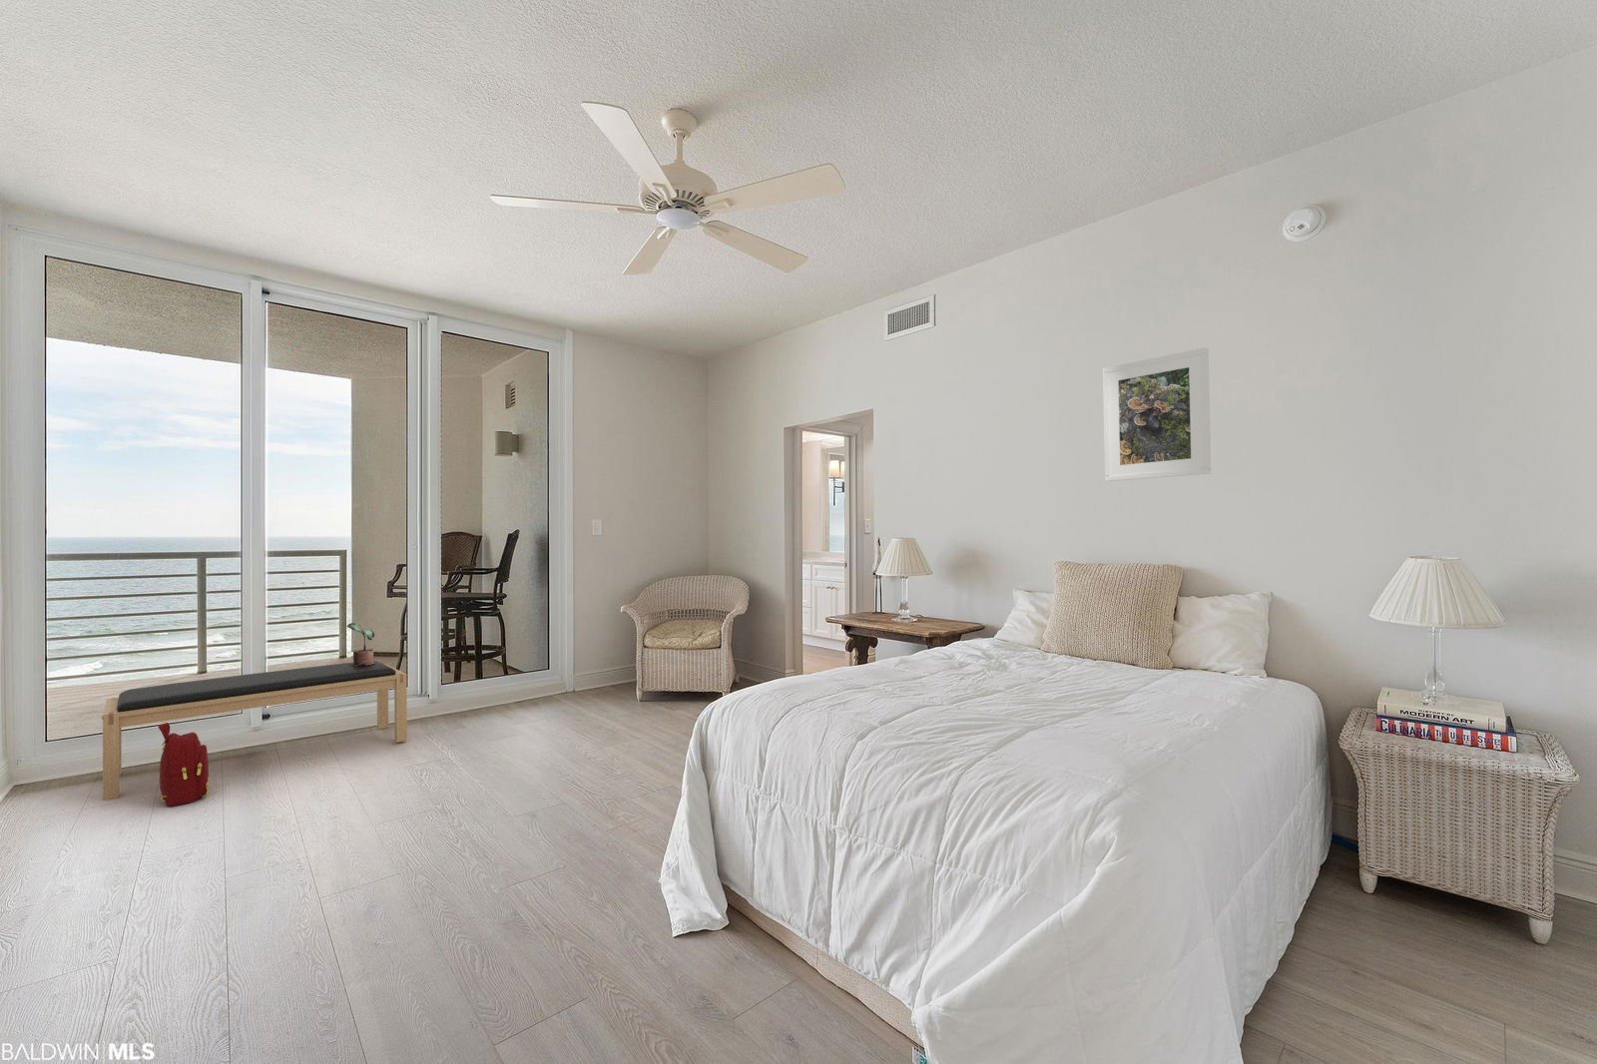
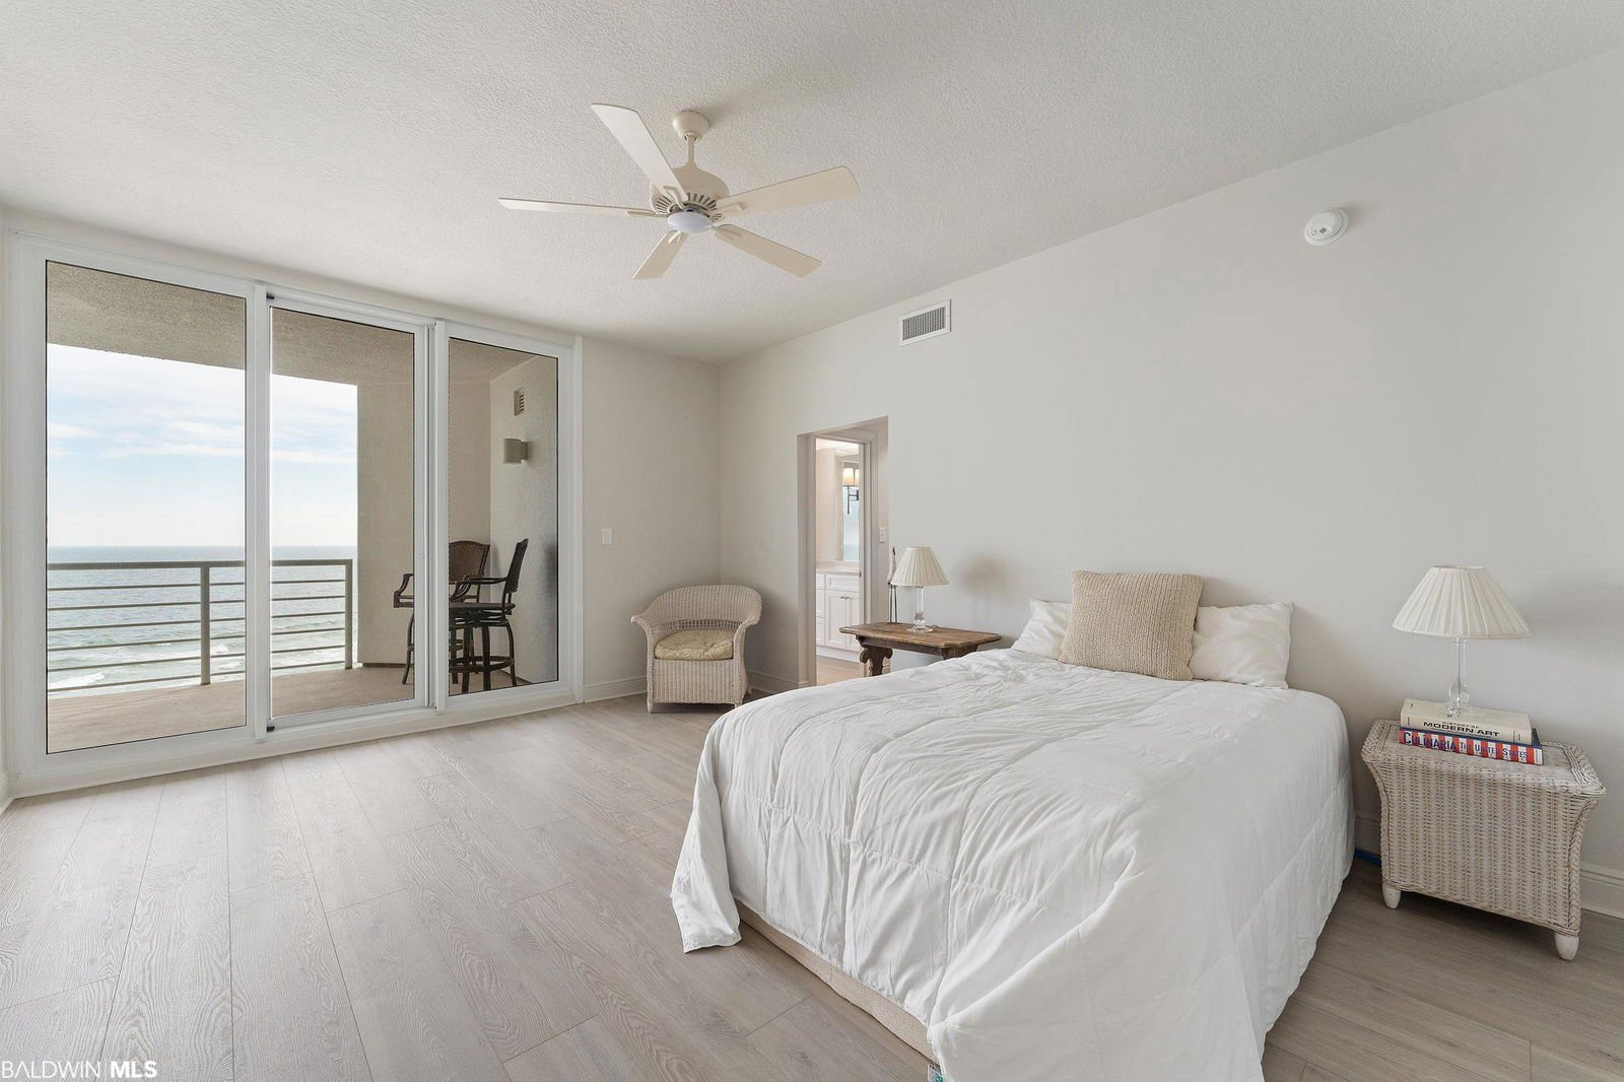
- backpack [157,722,210,808]
- bench [101,660,408,802]
- potted plant [347,622,375,666]
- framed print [1102,347,1212,482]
